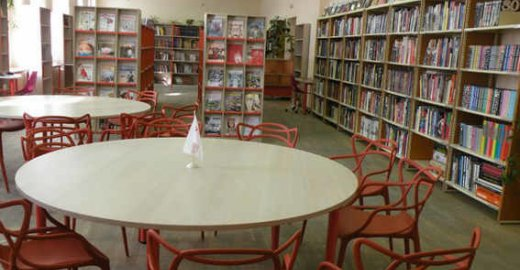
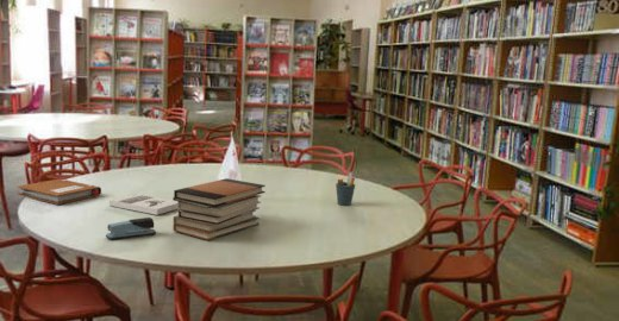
+ notebook [17,178,102,206]
+ stapler [105,216,157,240]
+ book [108,193,177,216]
+ book stack [171,177,267,241]
+ pen holder [334,171,356,207]
